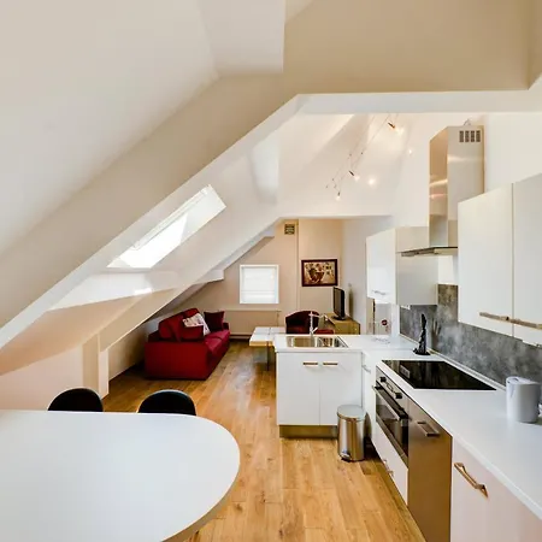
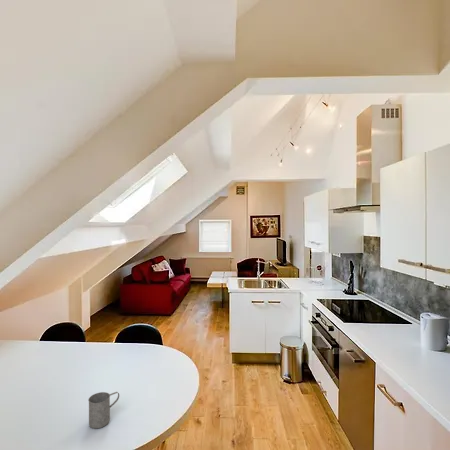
+ mug [87,391,120,429]
